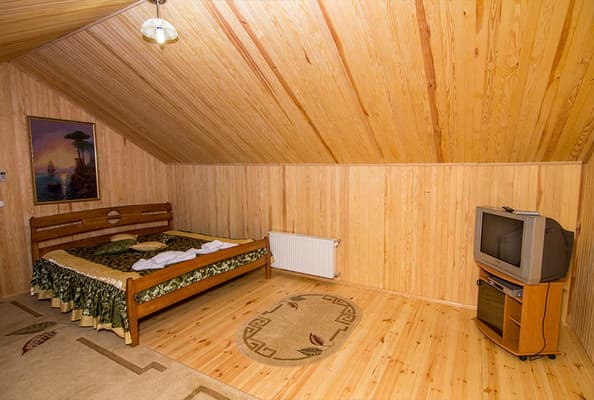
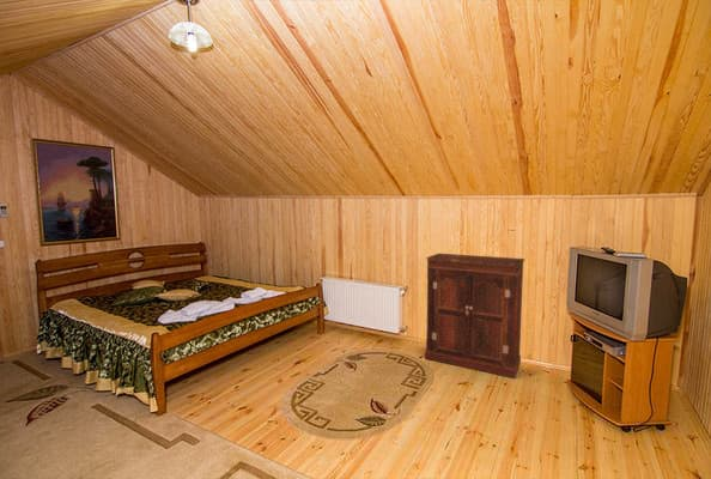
+ cabinet [424,253,525,380]
